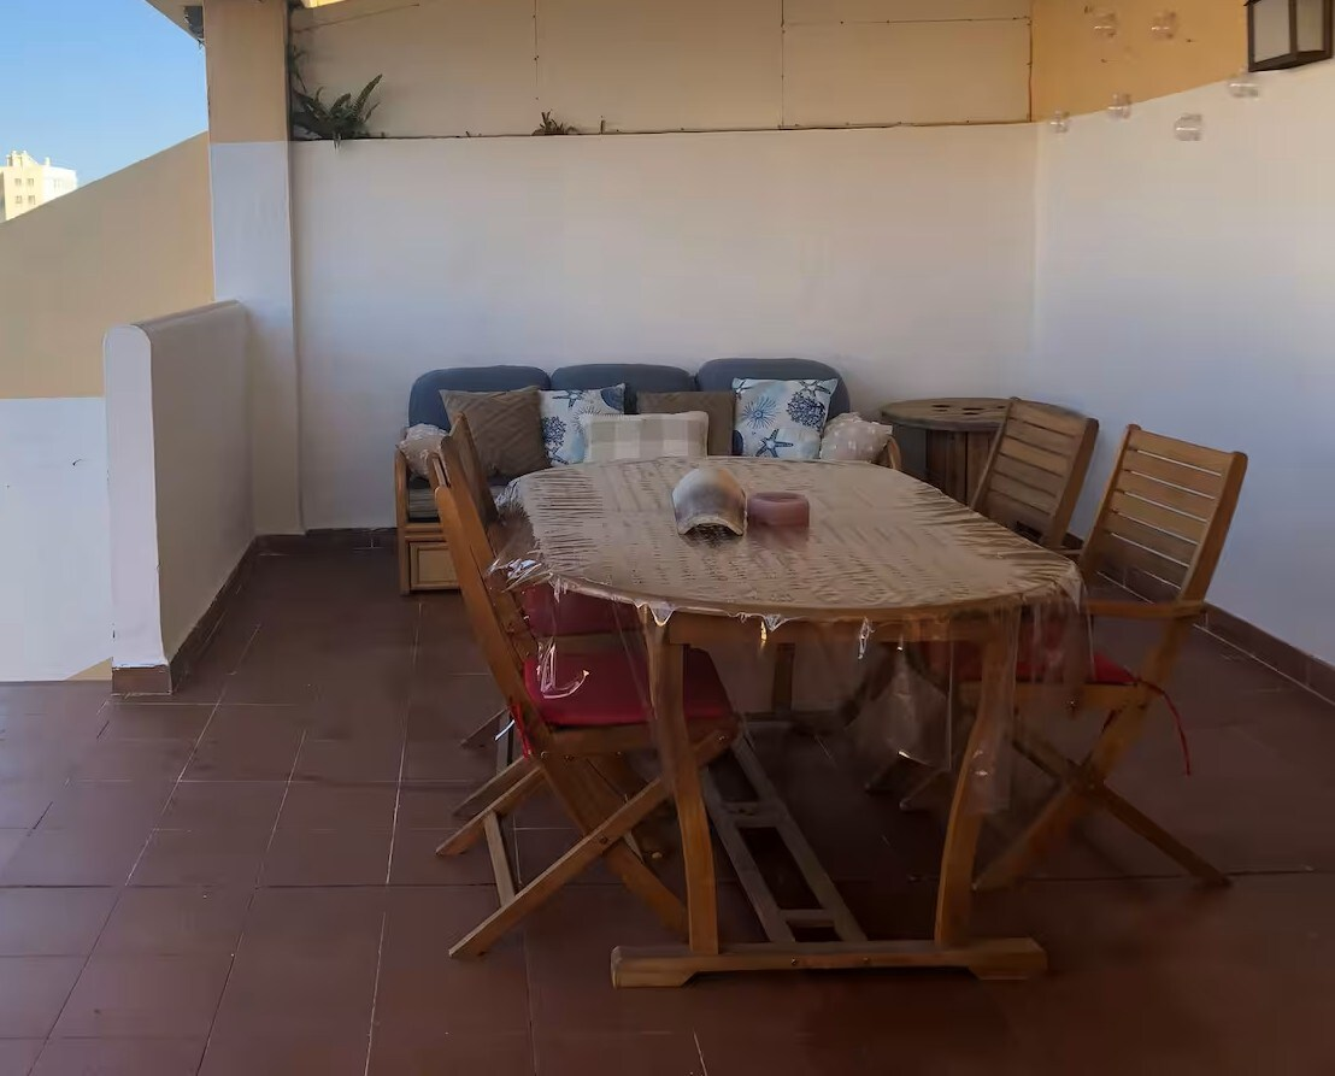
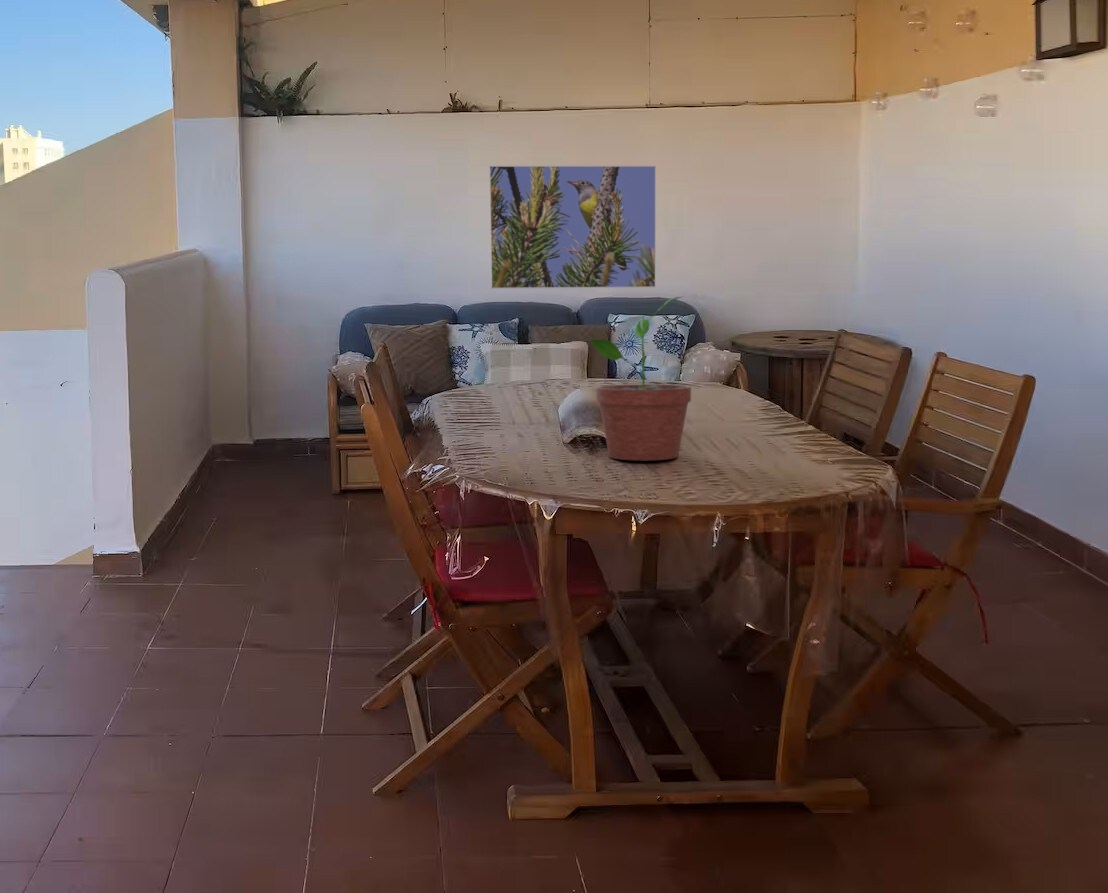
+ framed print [488,165,657,290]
+ potted plant [586,295,692,461]
